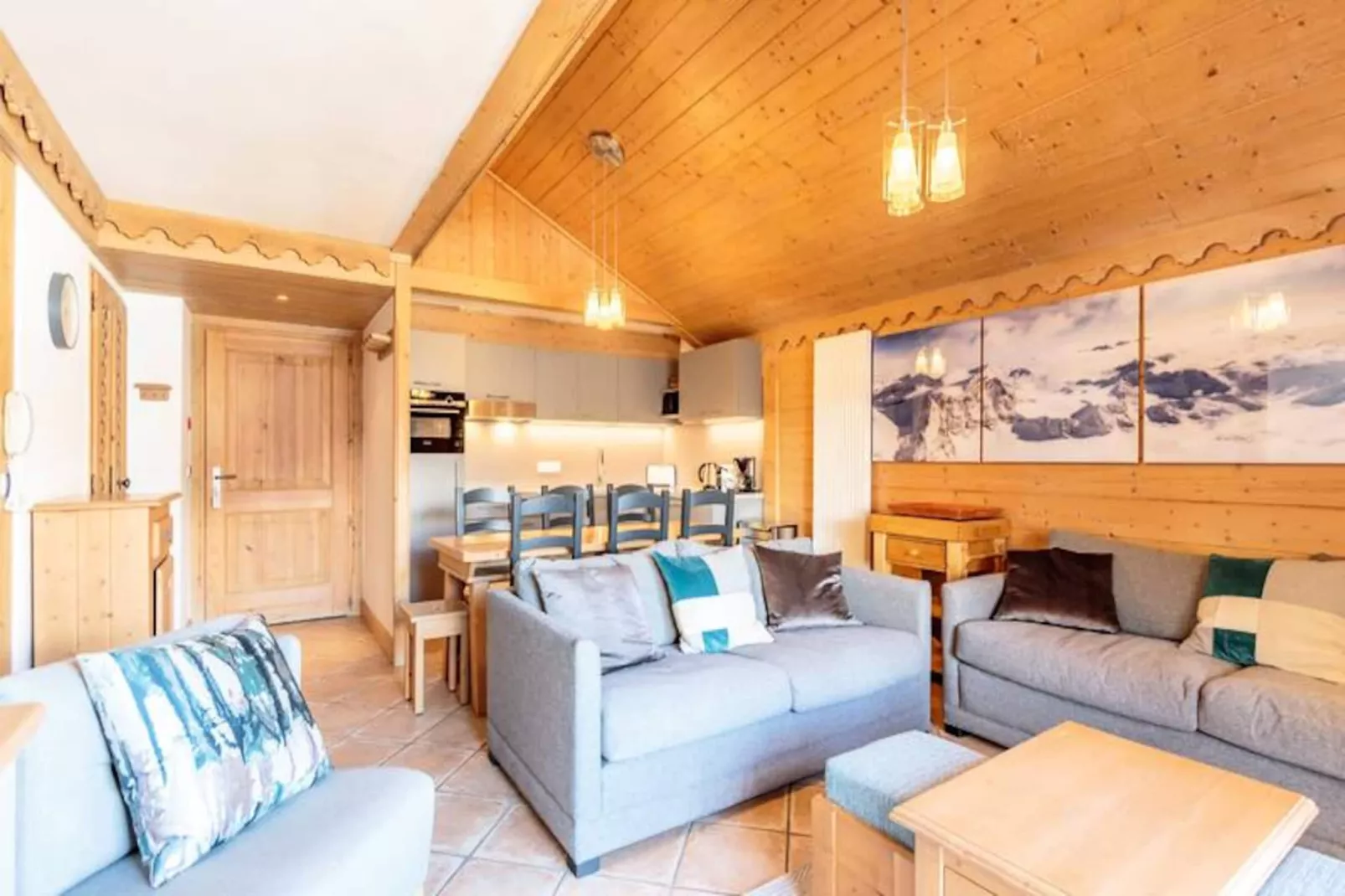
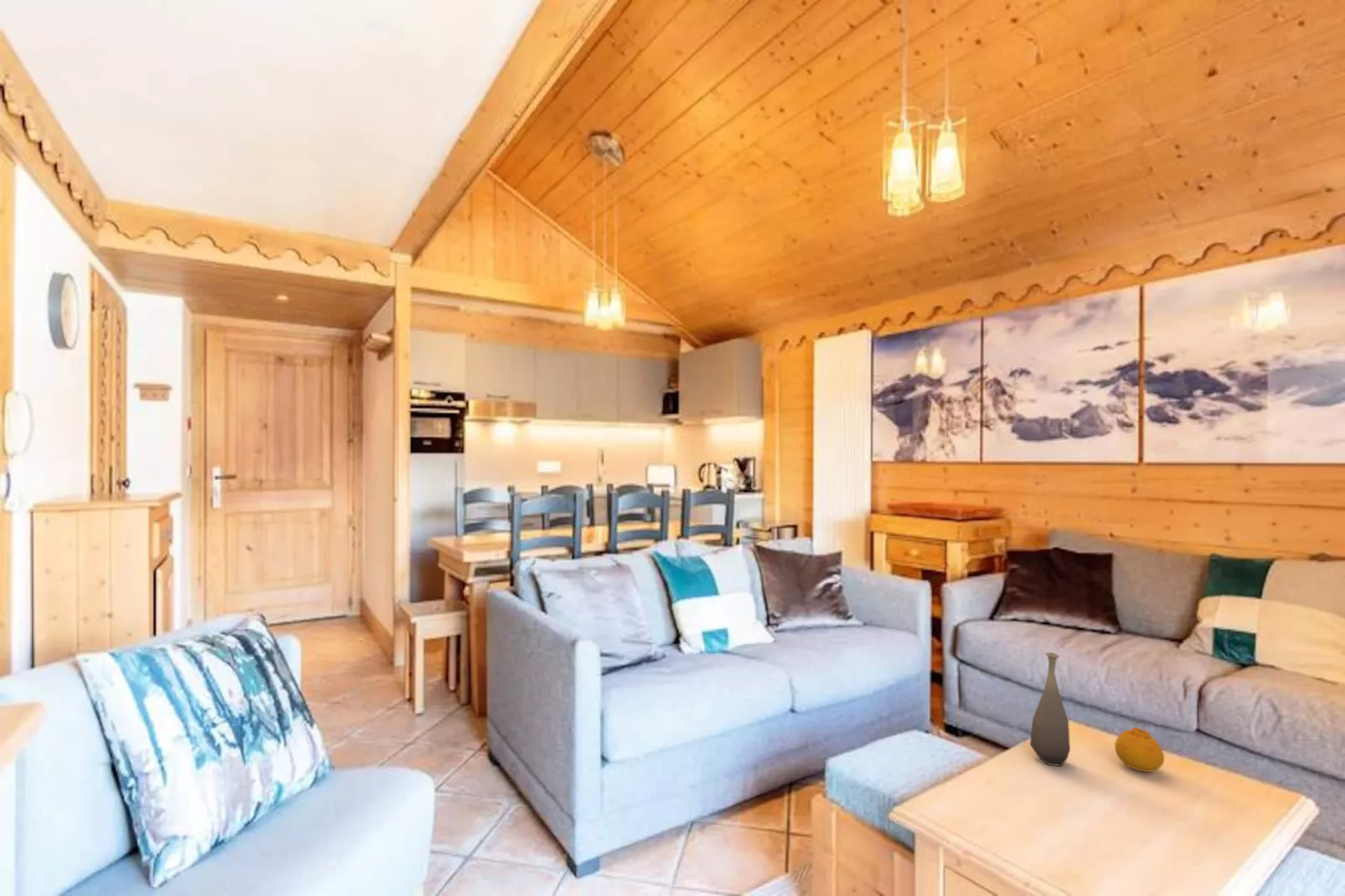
+ bottle [1029,651,1071,767]
+ fruit [1114,727,1165,773]
